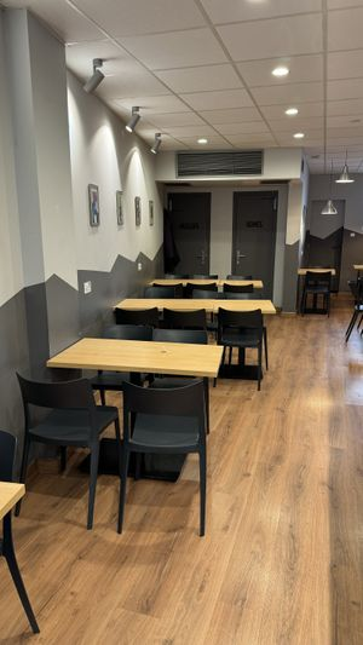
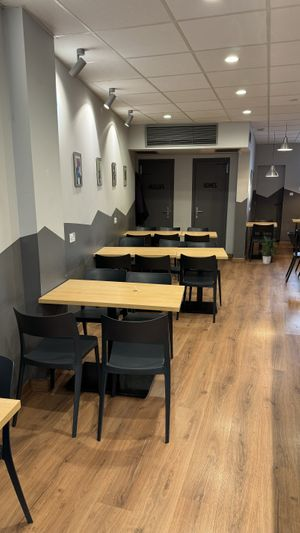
+ indoor plant [257,235,279,265]
